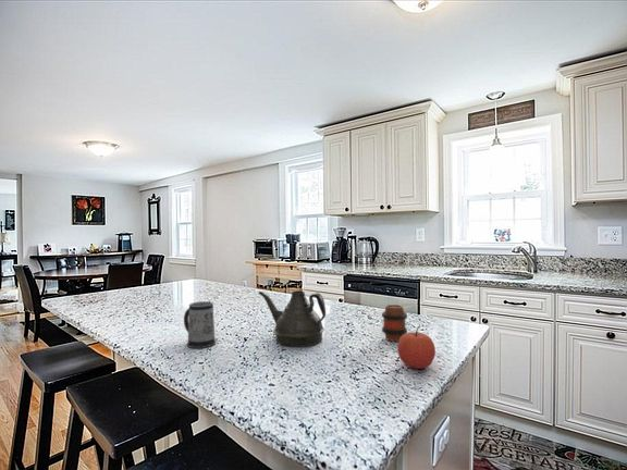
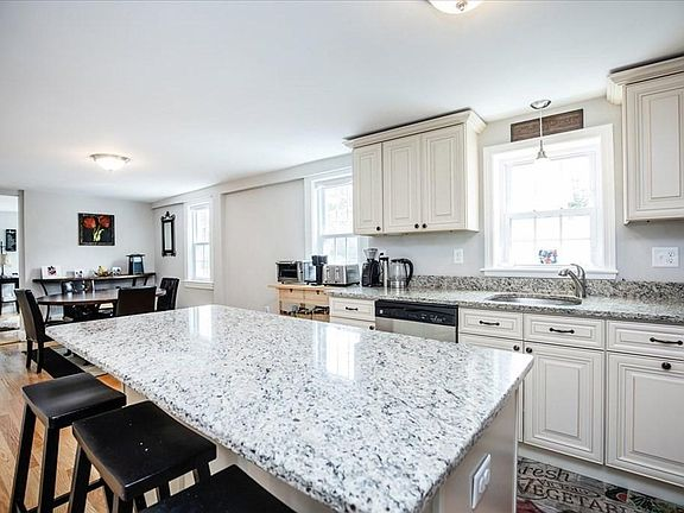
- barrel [381,304,408,343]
- mug [183,300,218,349]
- apple [396,325,437,370]
- teapot [257,290,327,348]
